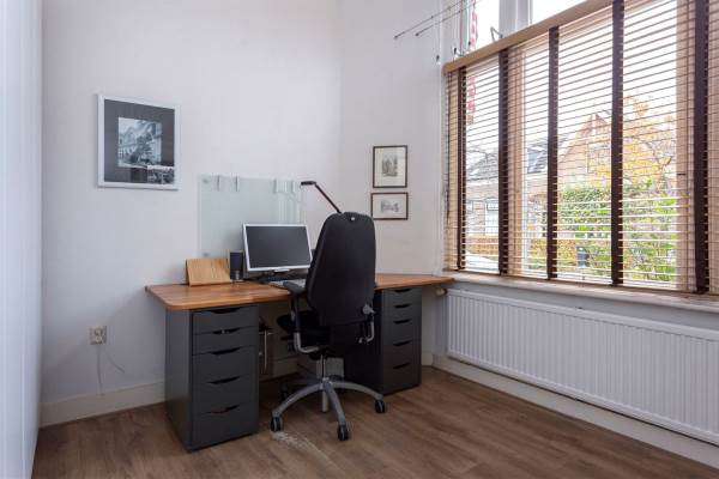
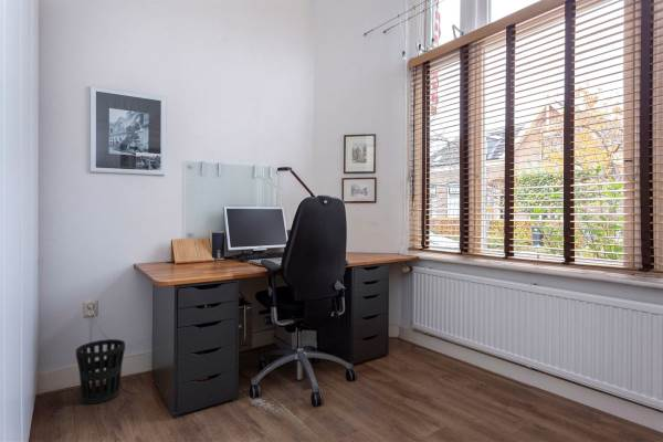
+ wastebasket [75,338,126,406]
